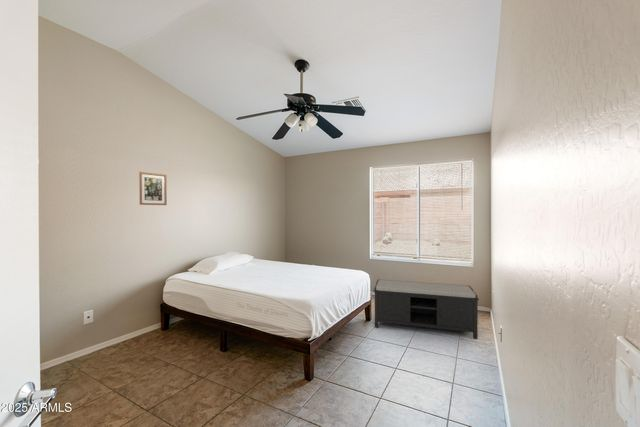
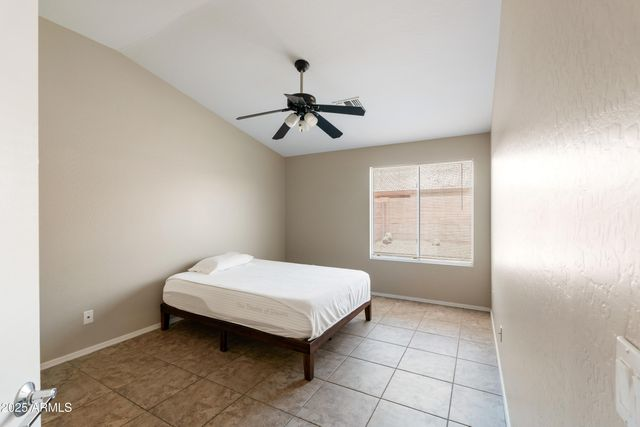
- wall art [138,171,168,206]
- bench [373,278,480,340]
